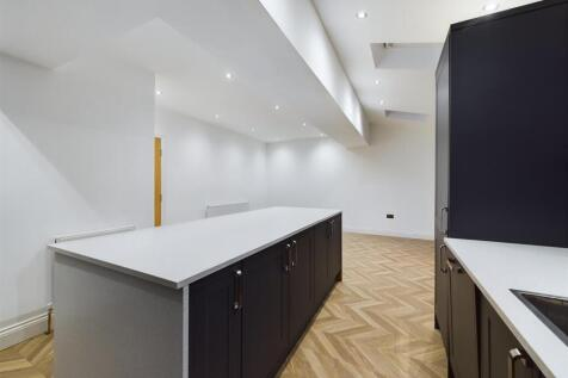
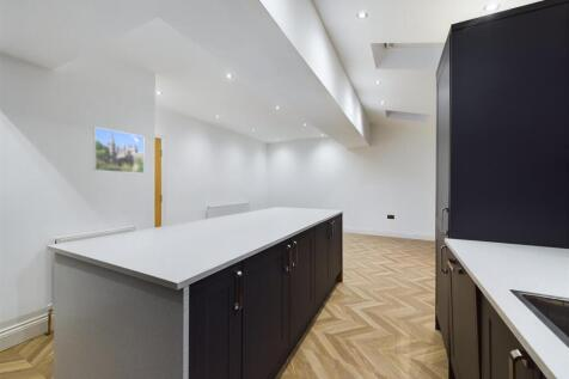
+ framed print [92,126,146,175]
